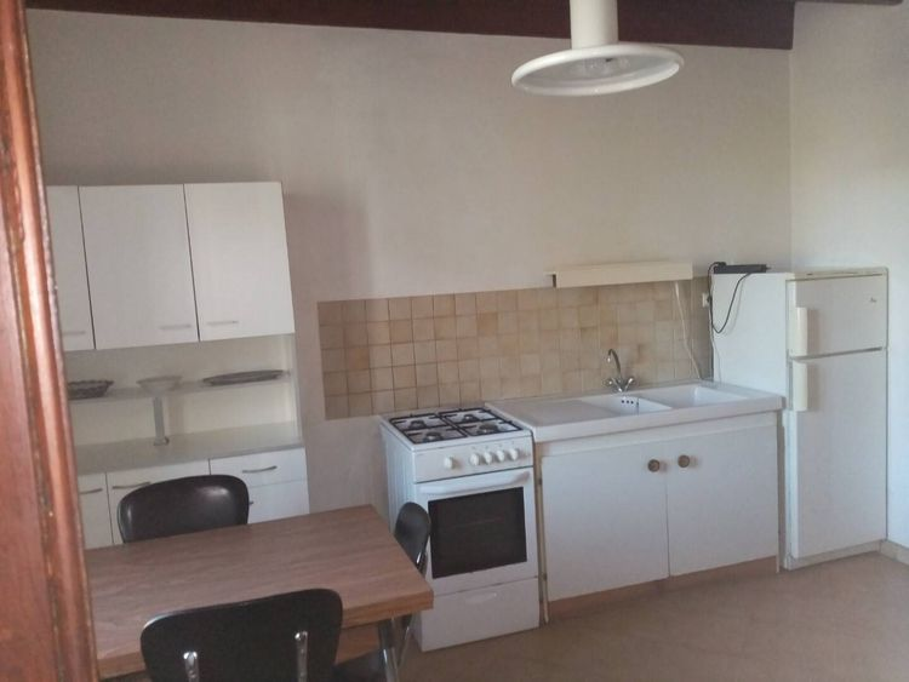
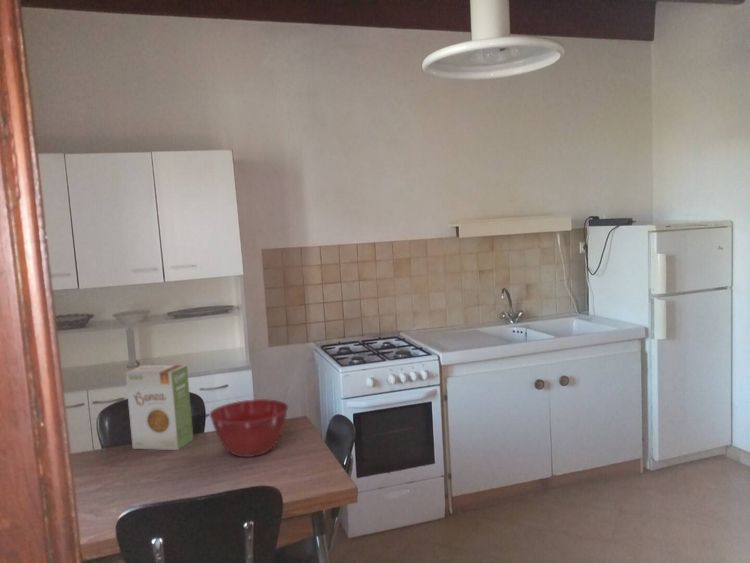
+ mixing bowl [208,398,289,458]
+ food box [124,364,194,451]
